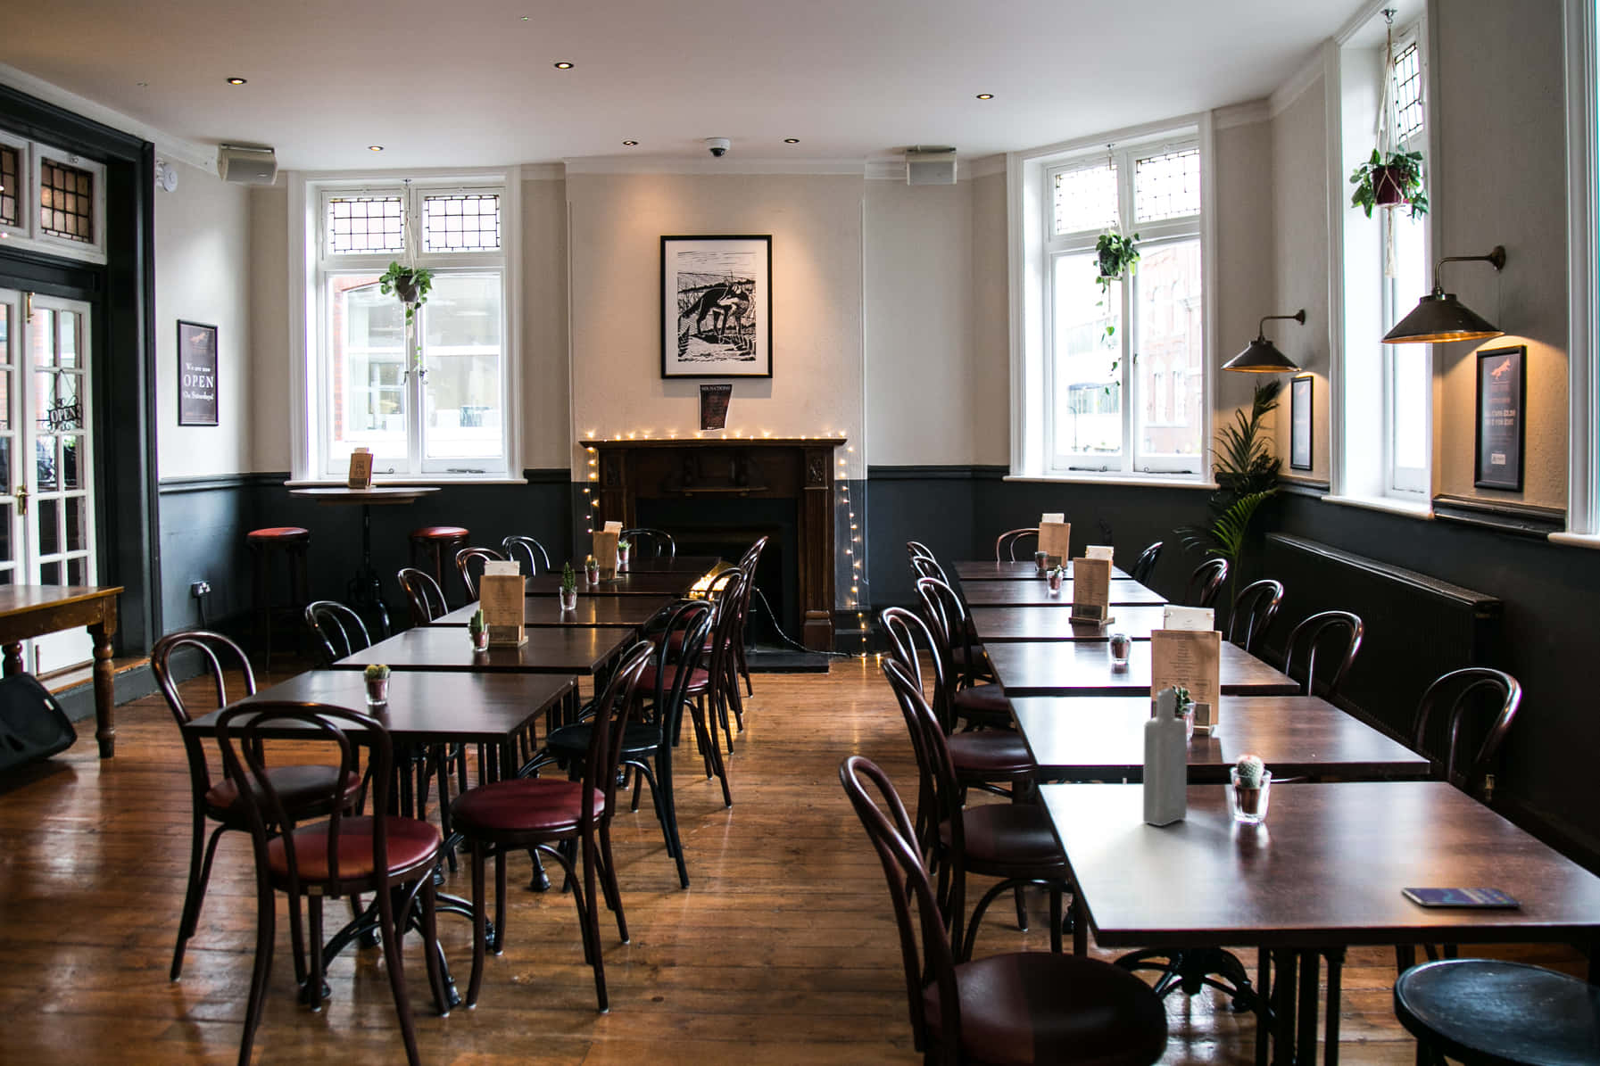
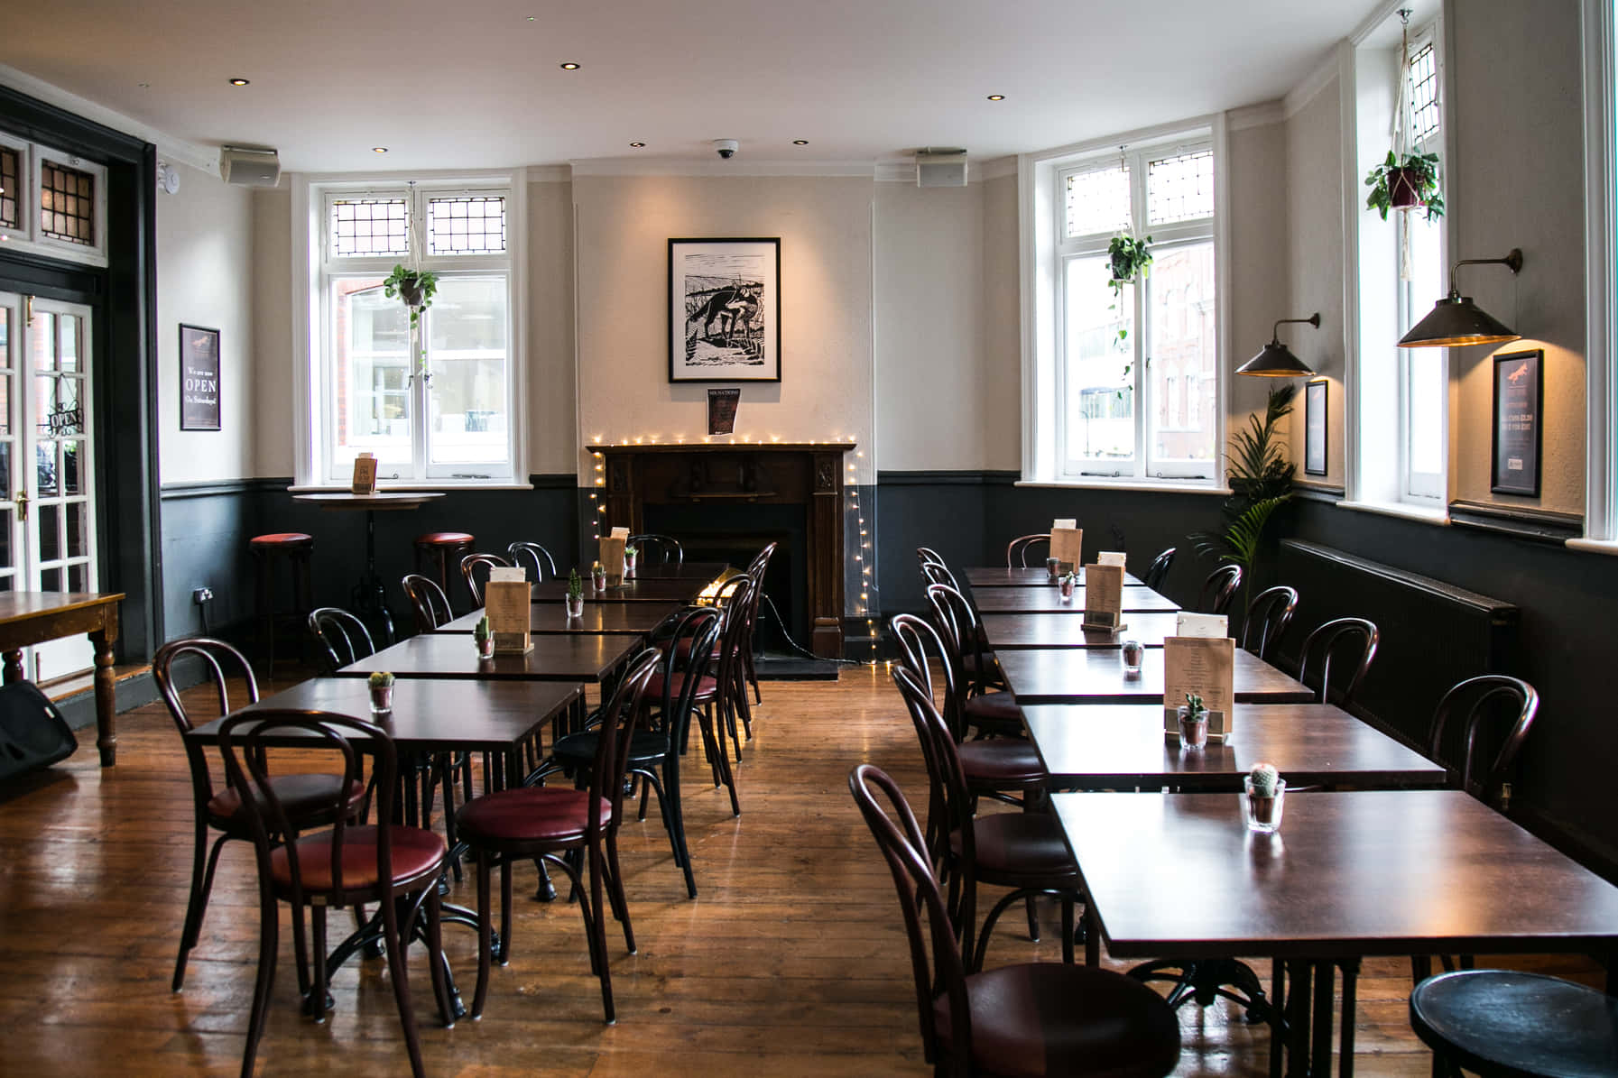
- bottle [1142,686,1187,827]
- smartphone [1400,886,1523,908]
